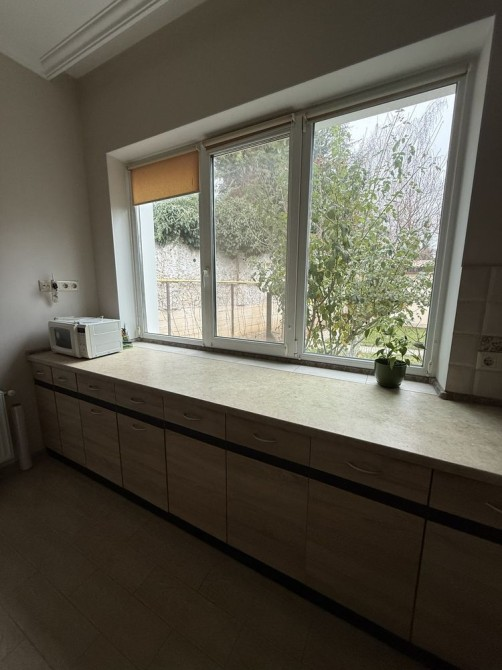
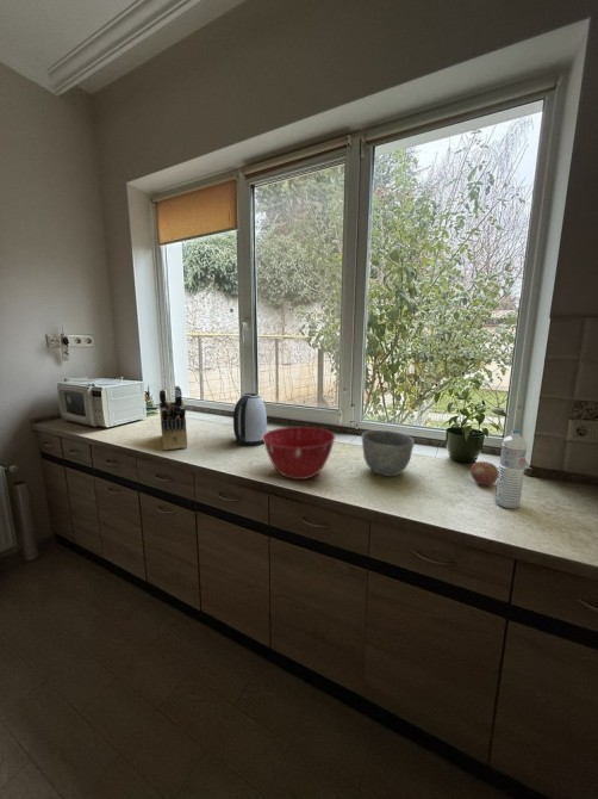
+ knife block [158,385,188,451]
+ water bottle [494,428,529,510]
+ kettle [232,392,268,447]
+ bowl [361,429,416,477]
+ mixing bowl [262,426,336,481]
+ apple [469,460,499,487]
